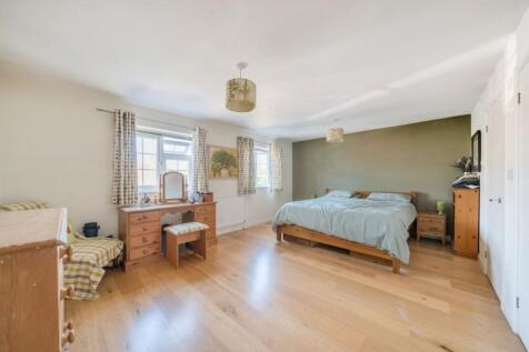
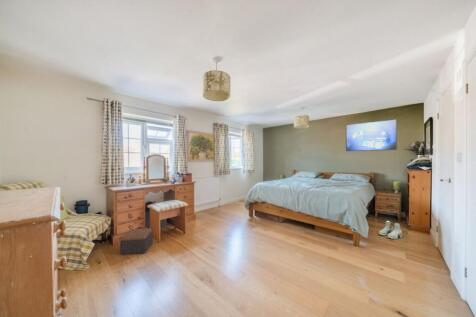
+ footstool [119,227,154,256]
+ boots [378,219,403,240]
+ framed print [345,118,398,152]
